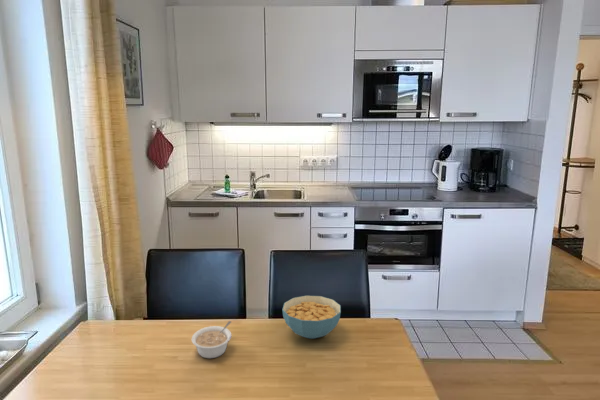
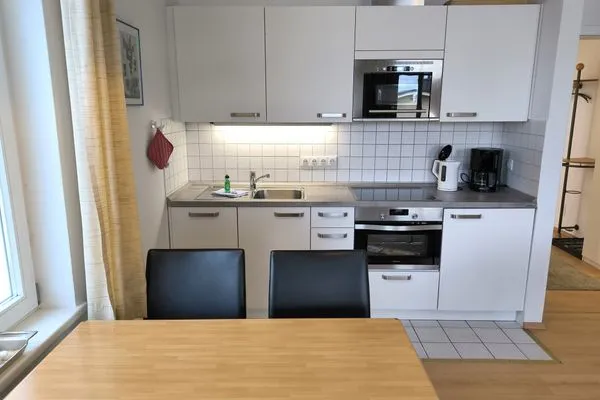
- cereal bowl [281,295,342,340]
- legume [191,320,232,359]
